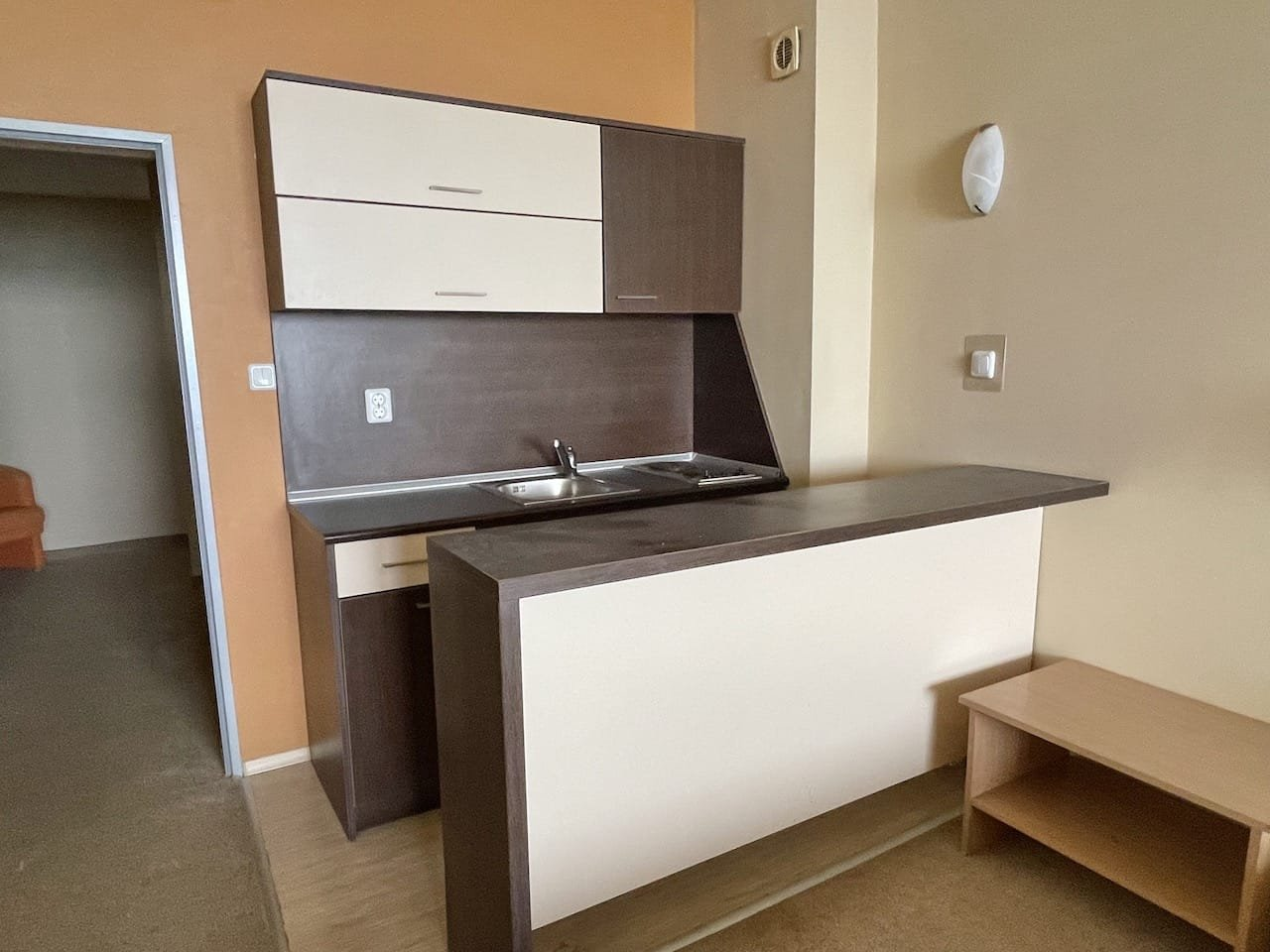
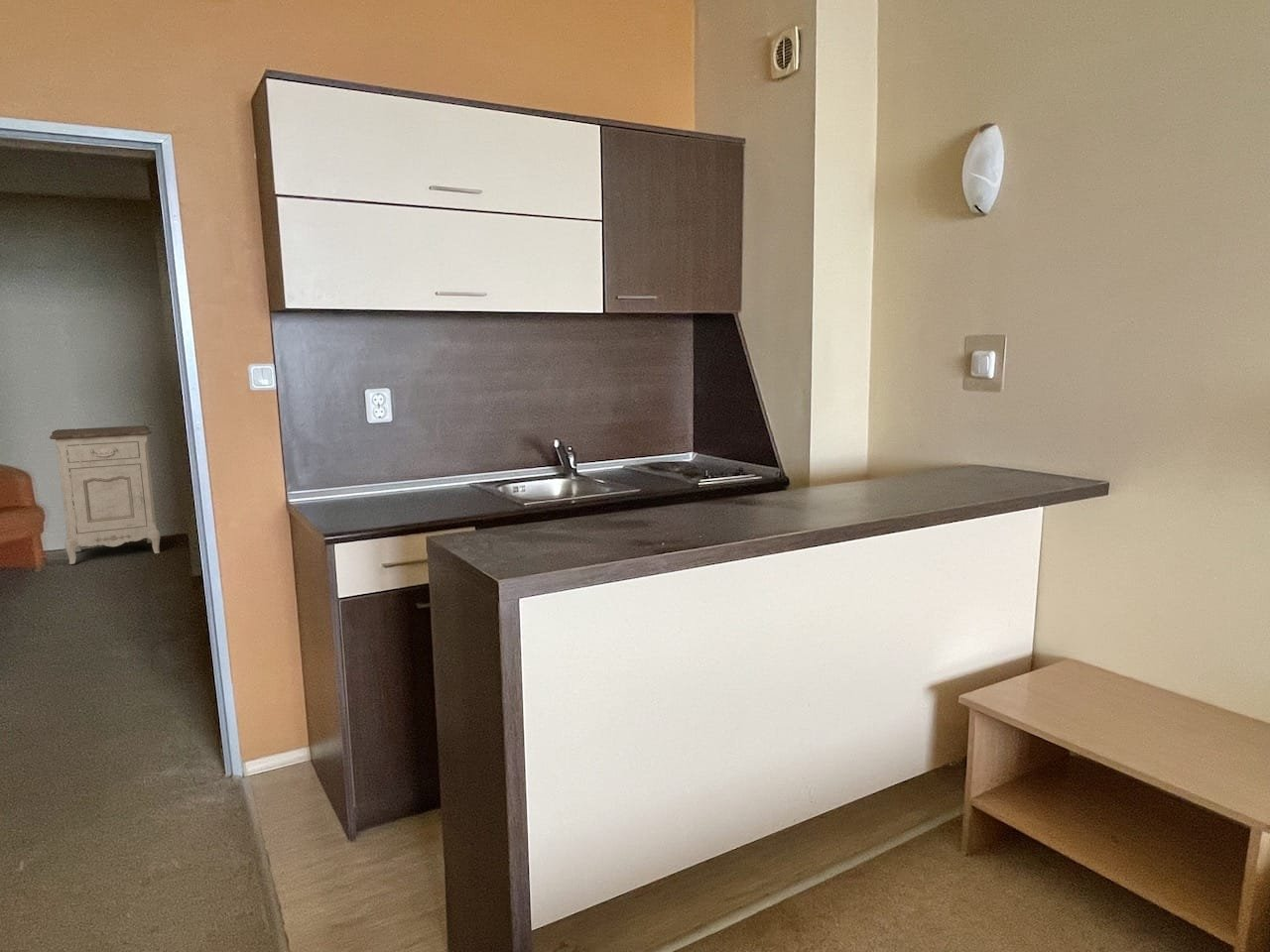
+ nightstand [49,424,161,565]
